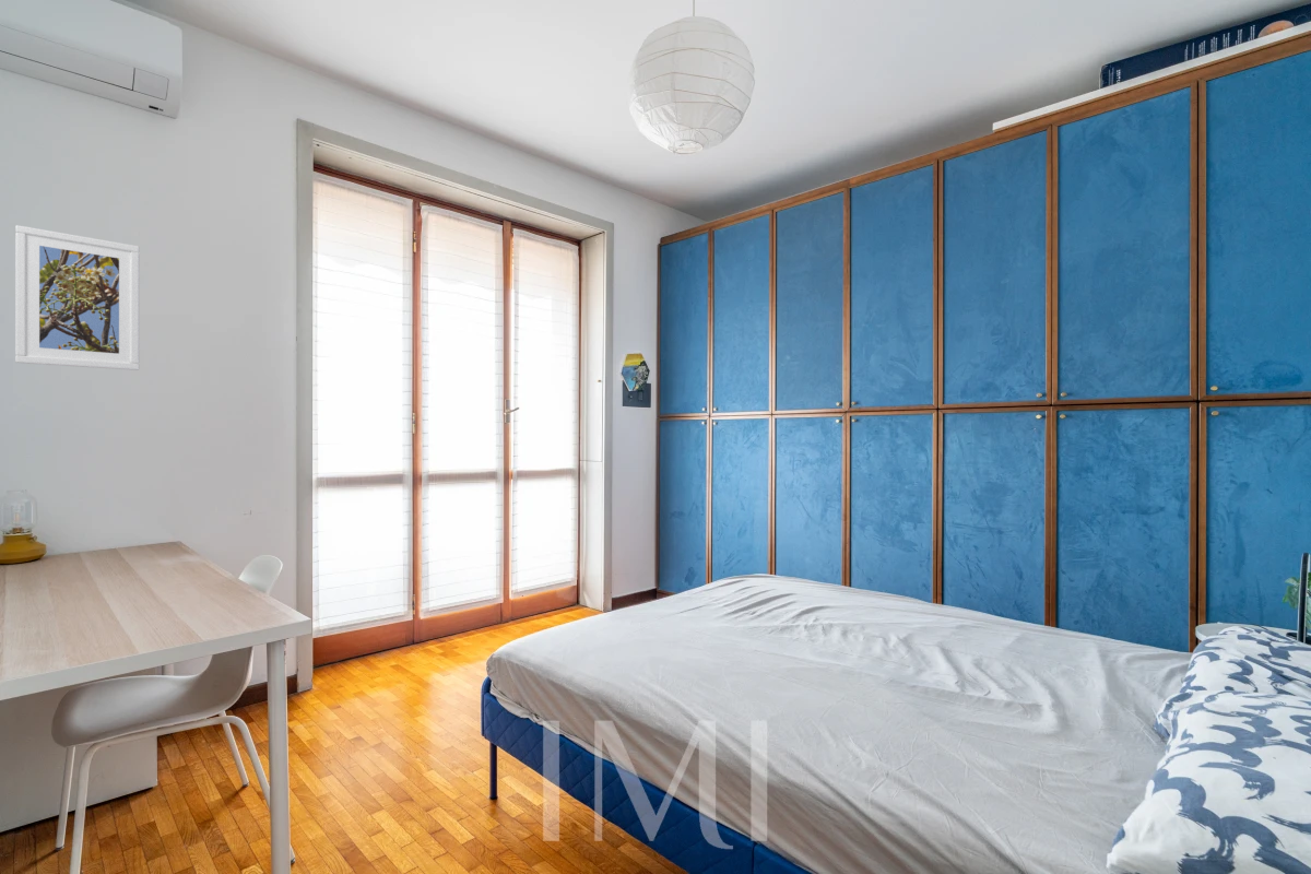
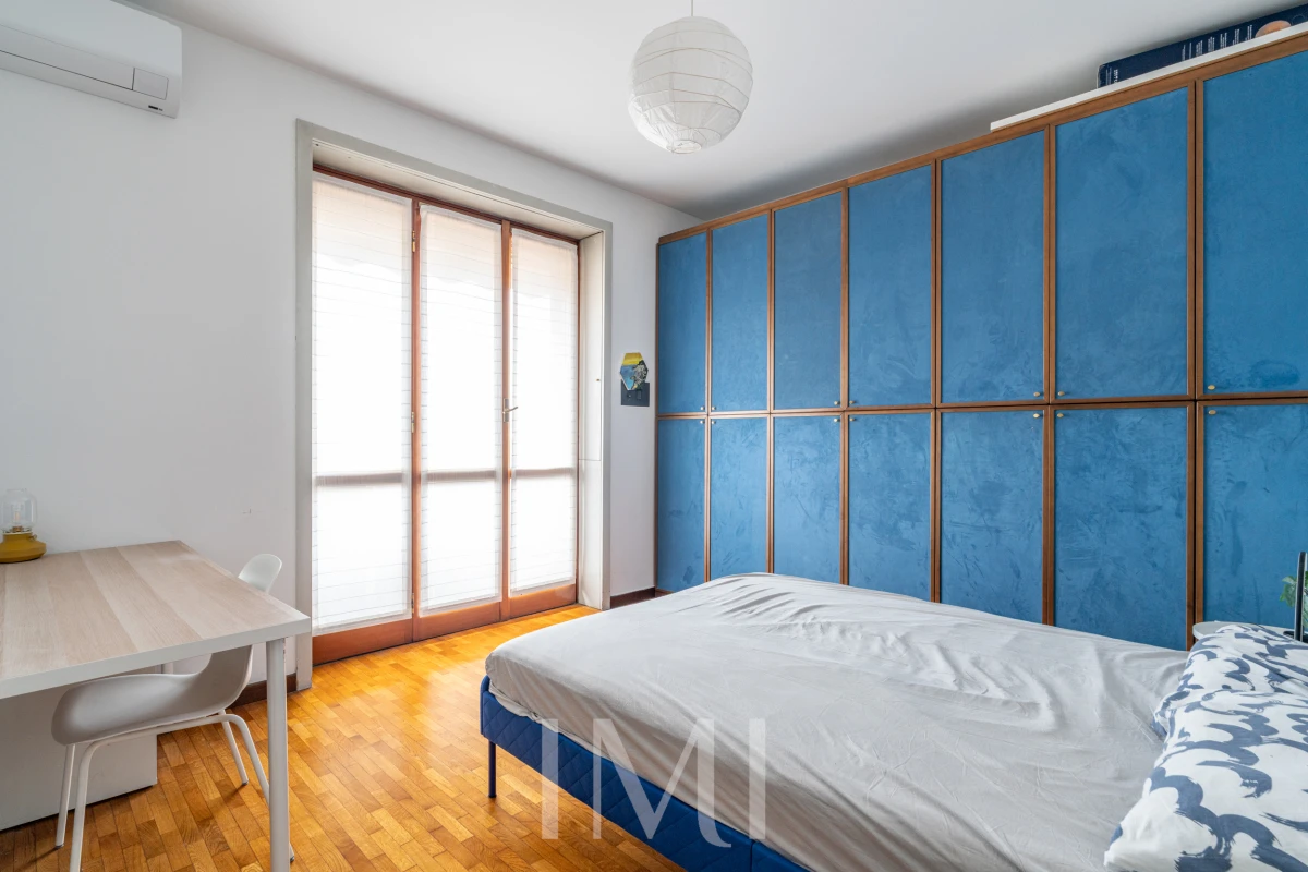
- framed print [14,224,140,371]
